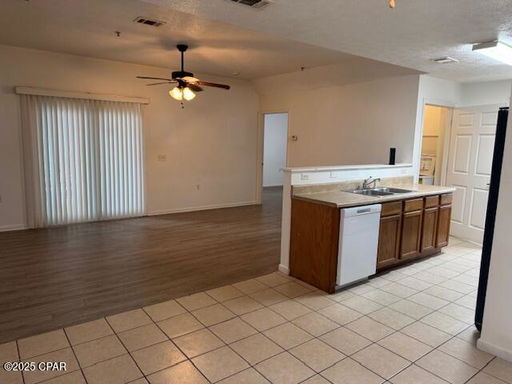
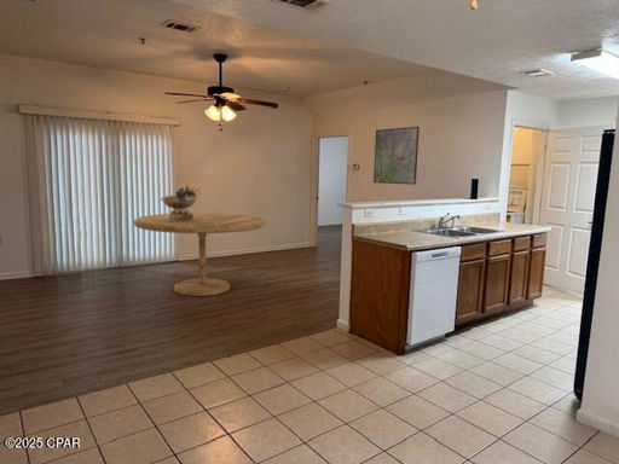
+ birdbath [160,185,198,221]
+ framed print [372,126,421,186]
+ dining table [133,211,267,297]
